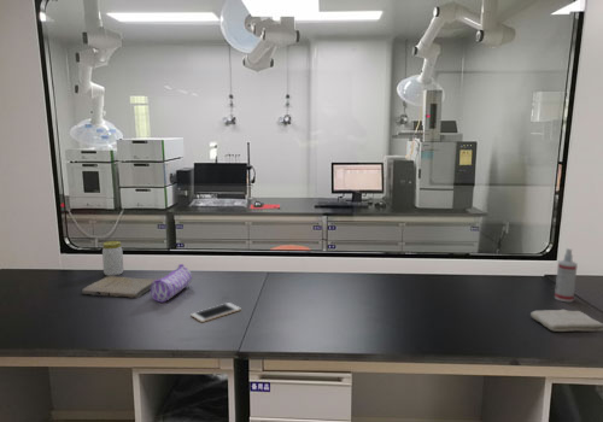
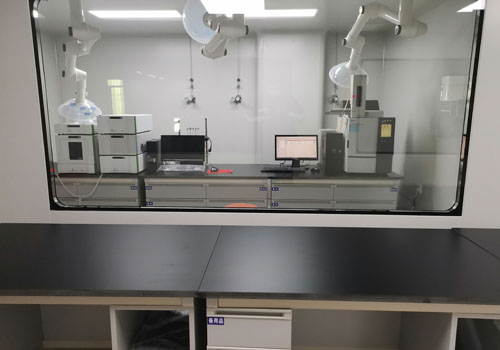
- book [82,275,156,299]
- spray bottle [554,247,579,303]
- pencil case [150,263,193,303]
- jar [101,240,125,276]
- cell phone [191,301,242,323]
- washcloth [529,309,603,333]
